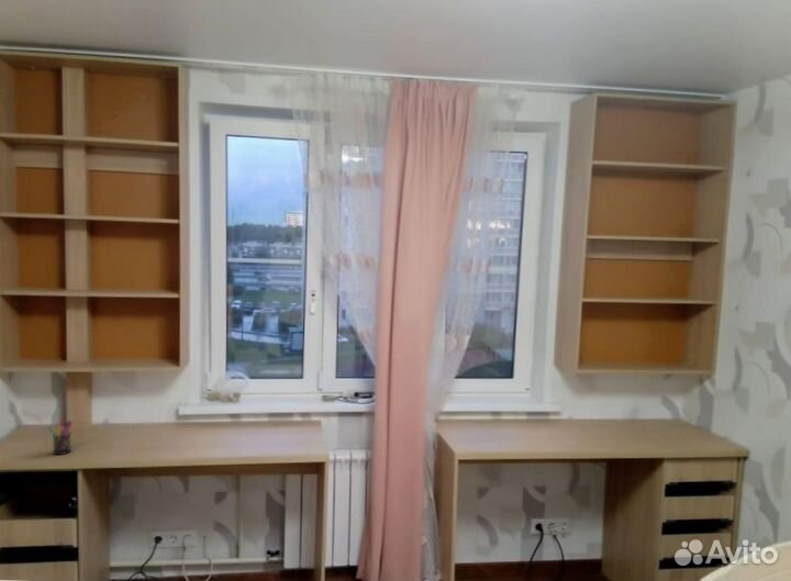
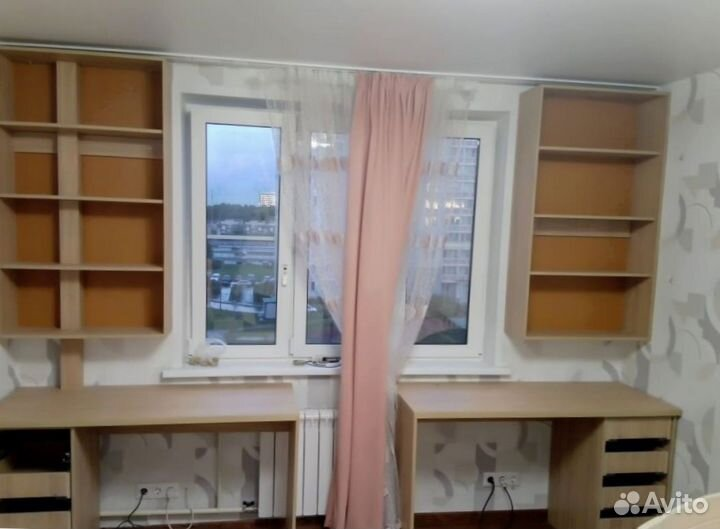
- pen holder [46,417,74,456]
